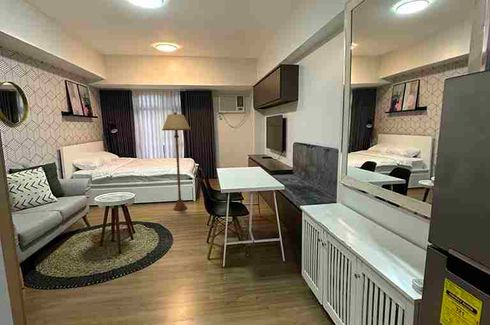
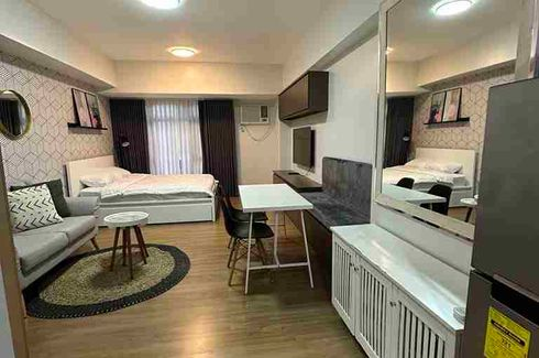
- floor lamp [161,111,192,211]
